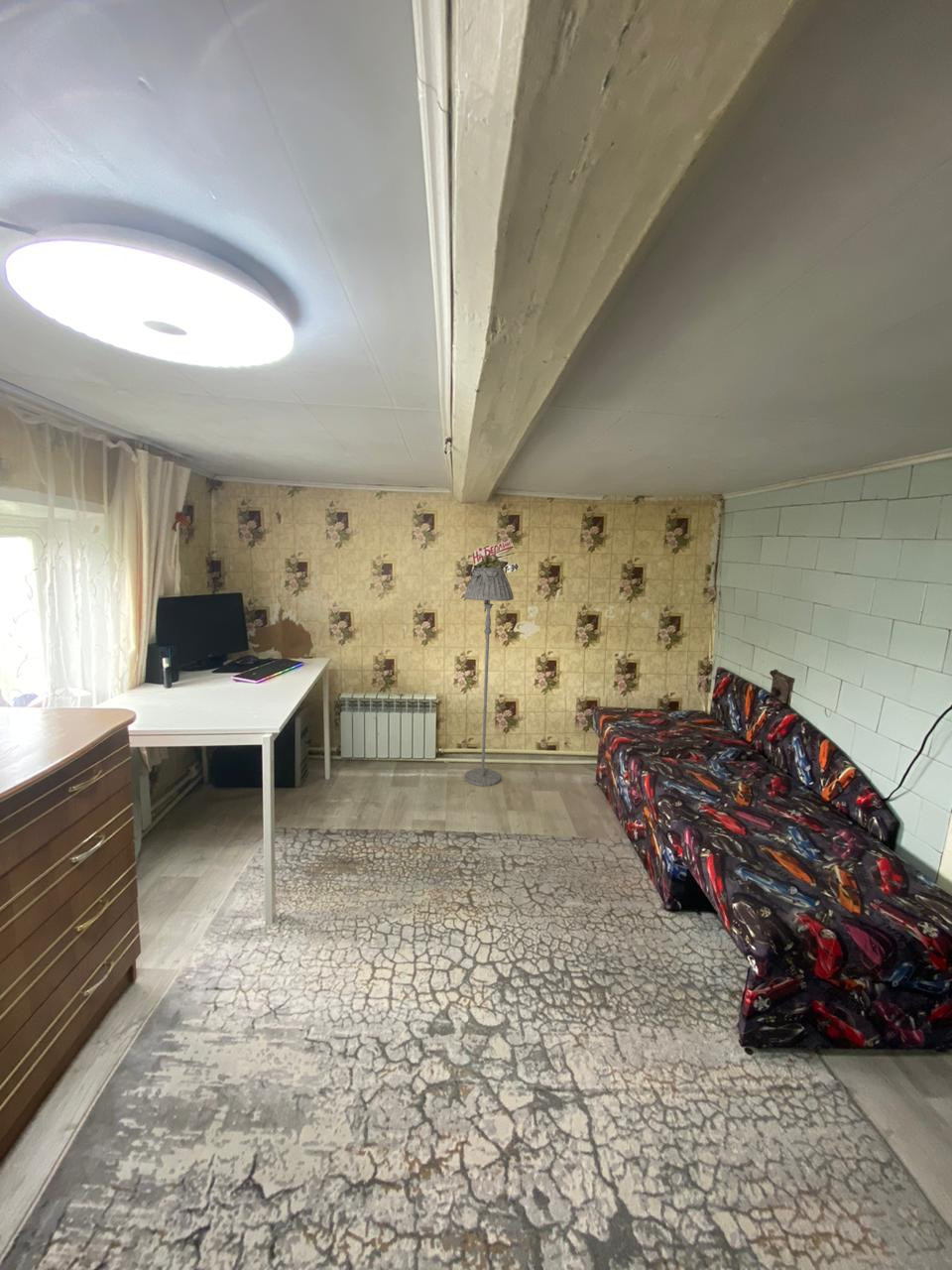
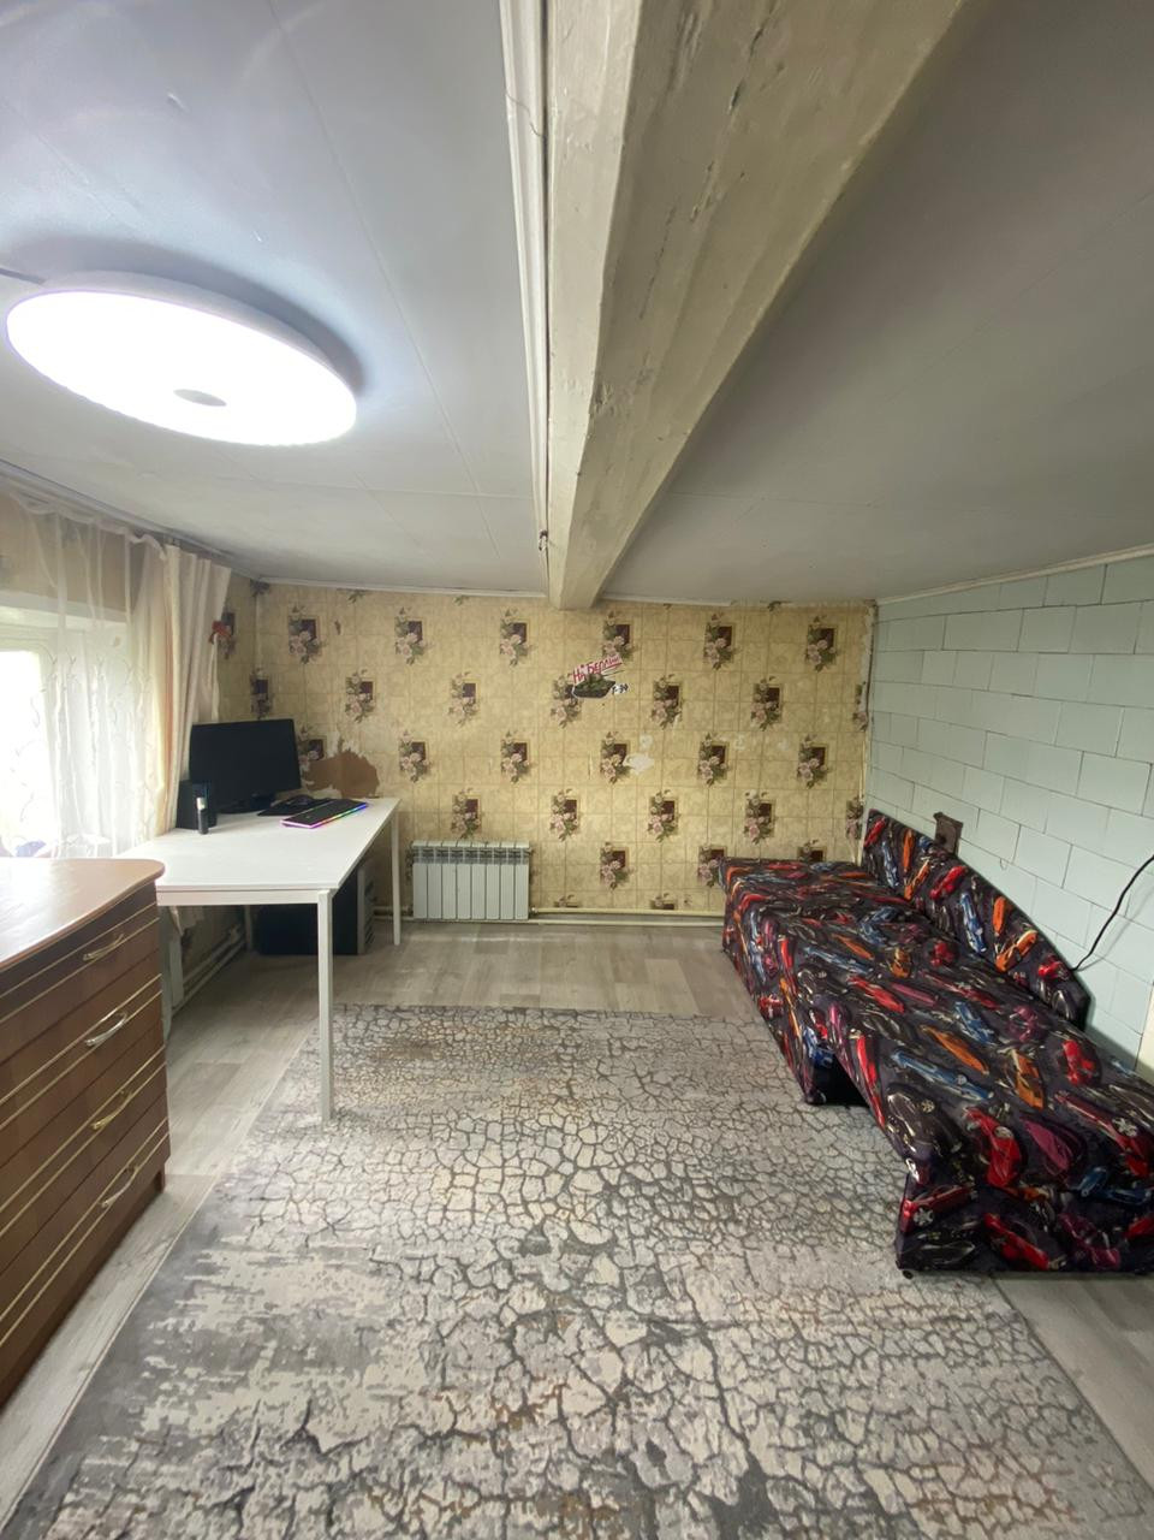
- floor lamp [463,567,515,787]
